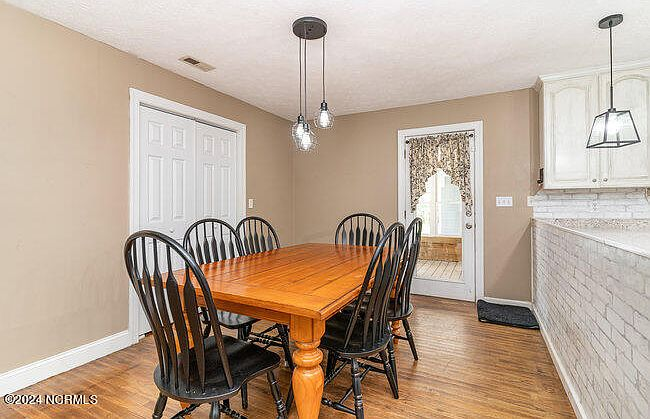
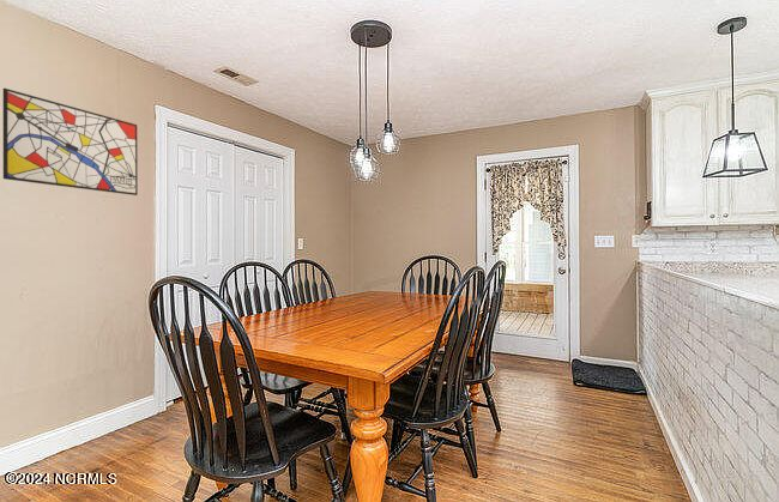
+ wall art [2,87,139,196]
